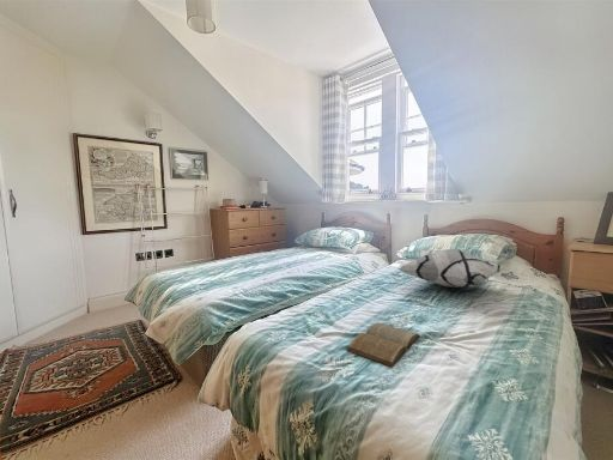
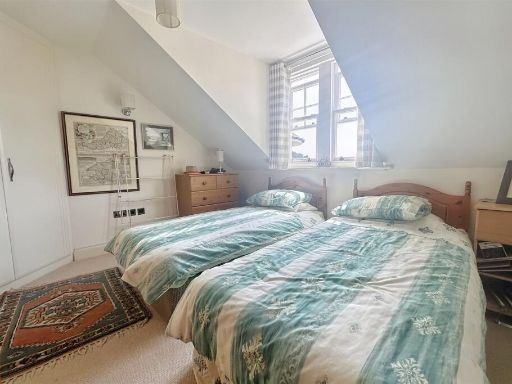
- decorative pillow [396,248,506,289]
- book [346,322,421,368]
